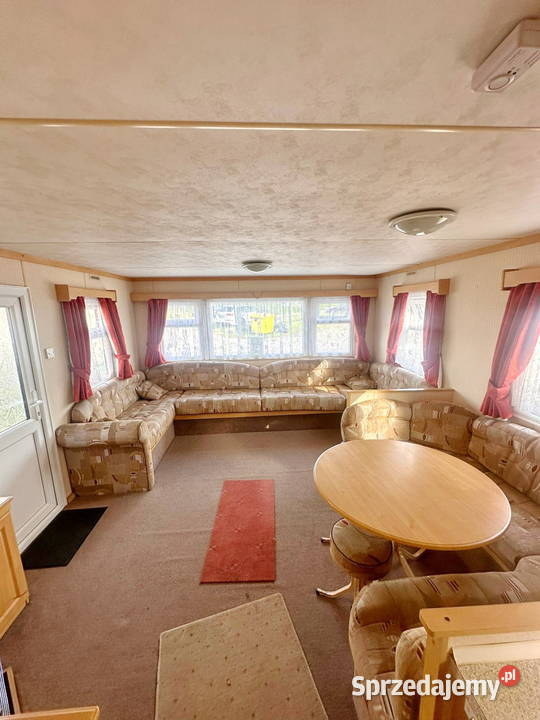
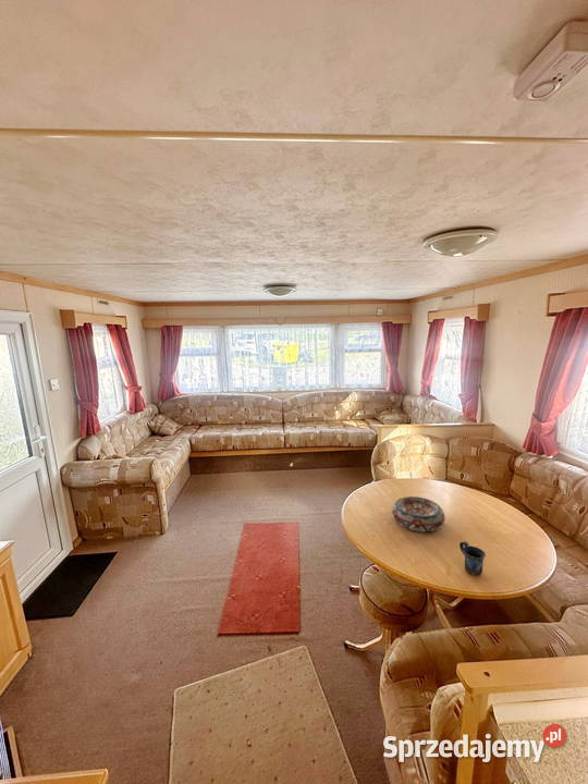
+ mug [458,540,487,577]
+ decorative bowl [391,495,446,532]
